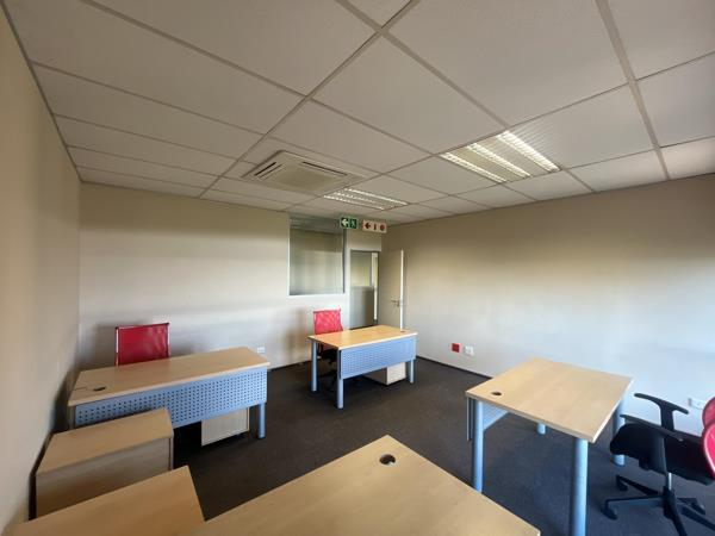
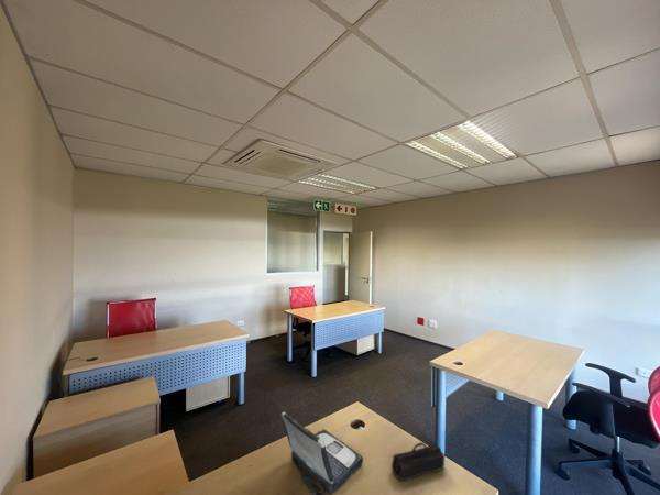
+ laptop [280,411,364,495]
+ pencil case [391,442,446,482]
